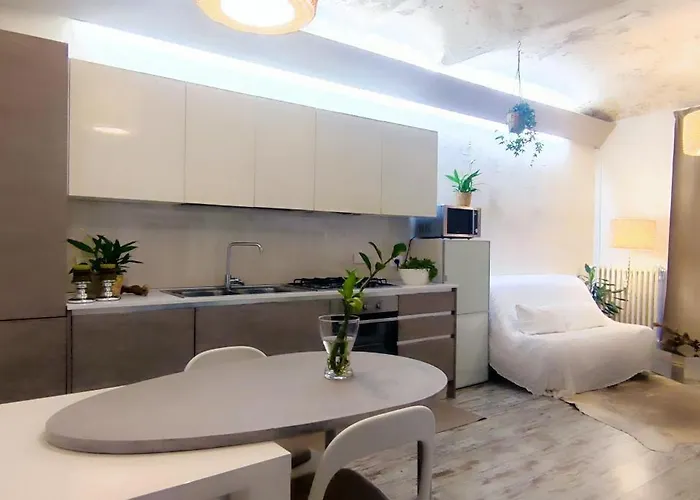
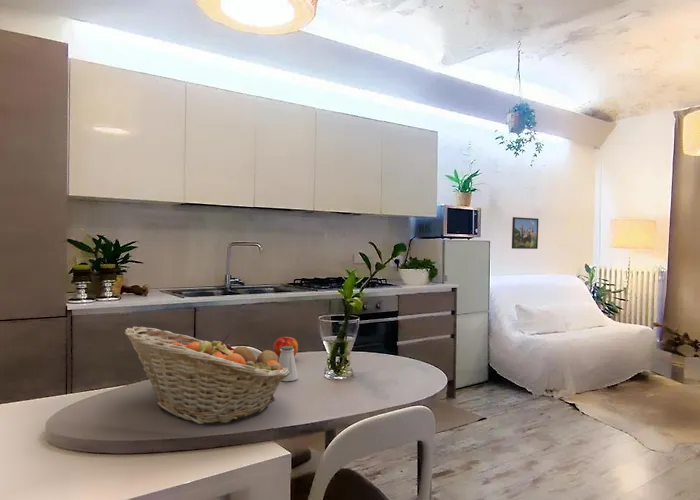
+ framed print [511,216,540,250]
+ saltshaker [279,346,299,382]
+ fruit basket [124,326,290,425]
+ apple [272,336,299,358]
